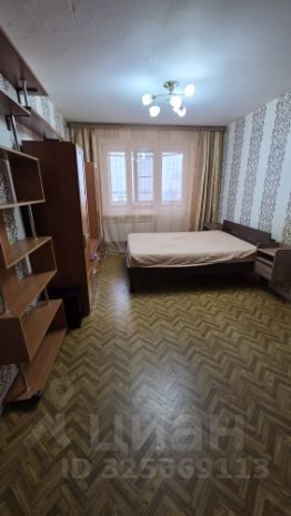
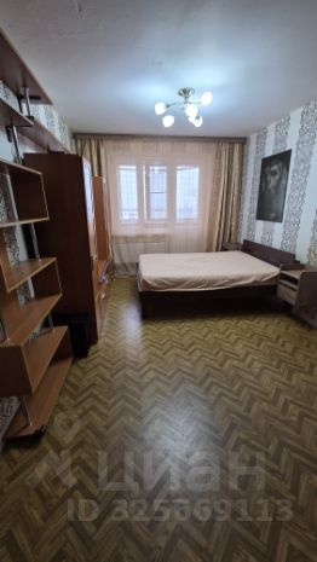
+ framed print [254,147,293,225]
